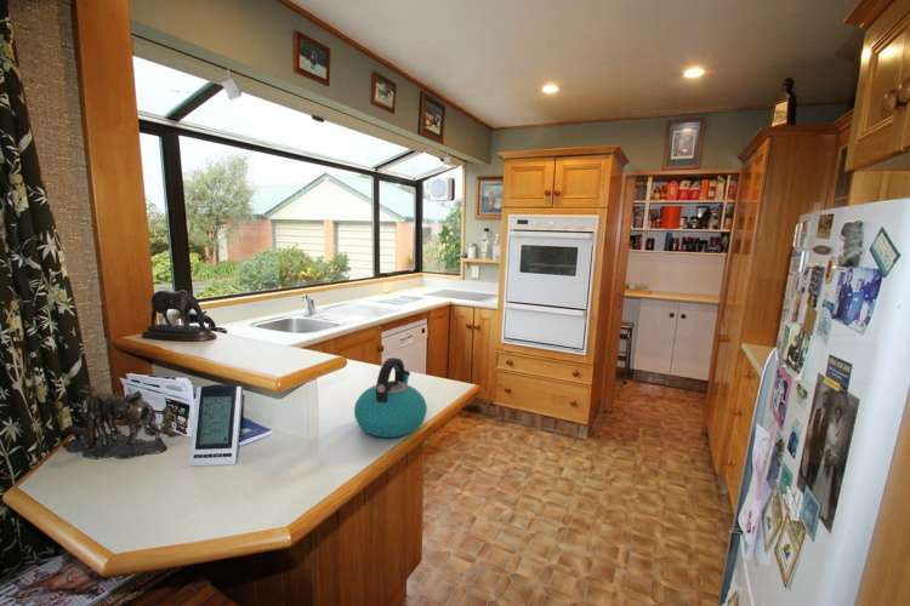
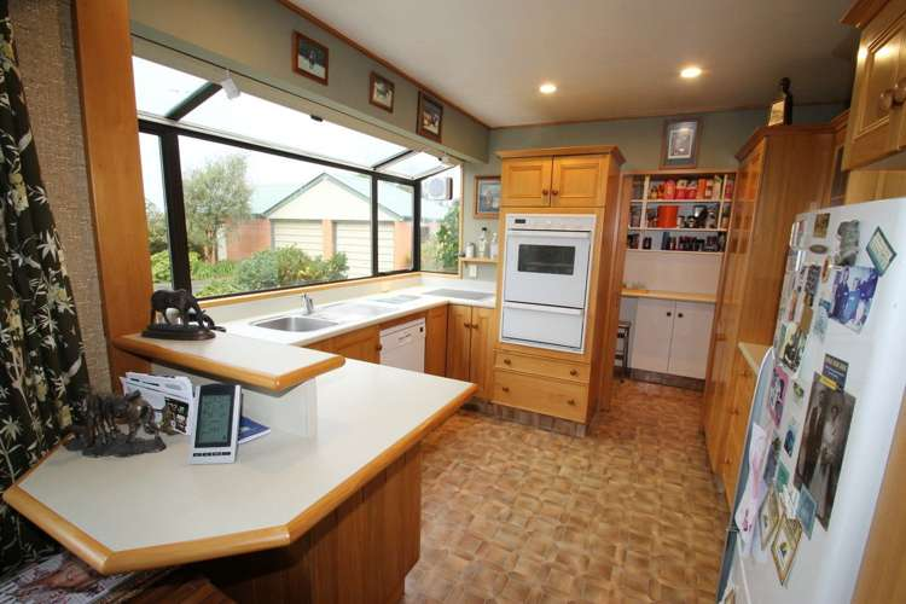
- kettle [353,356,428,439]
